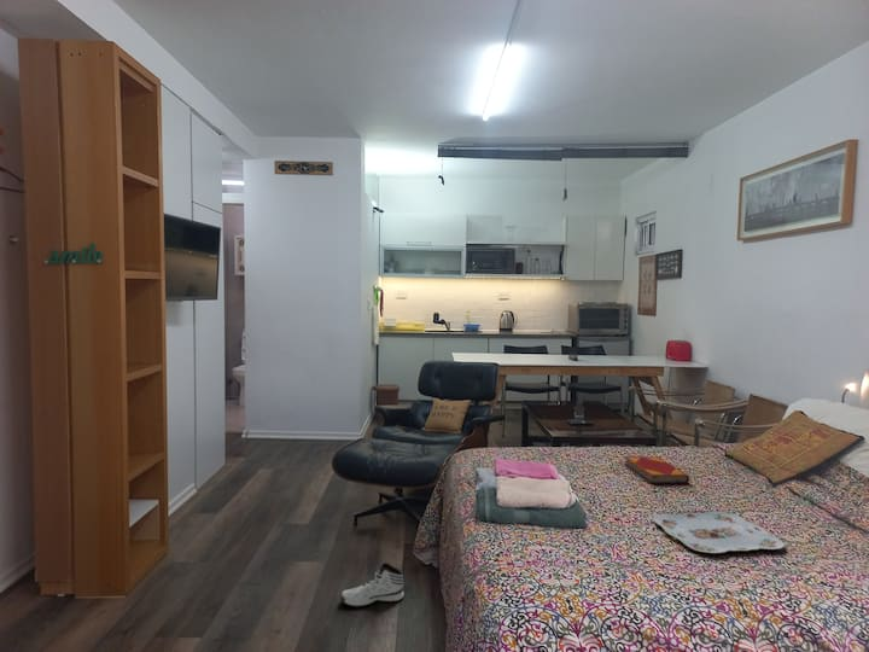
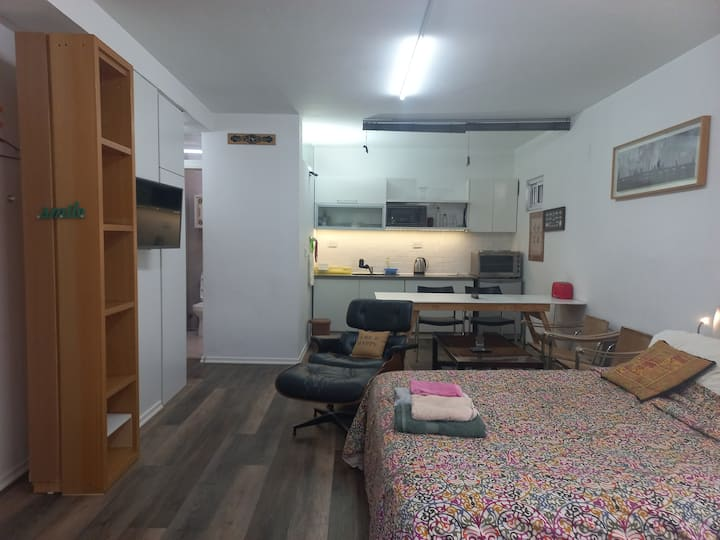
- hardback book [623,455,690,484]
- sneaker [339,561,404,609]
- serving tray [652,510,786,554]
